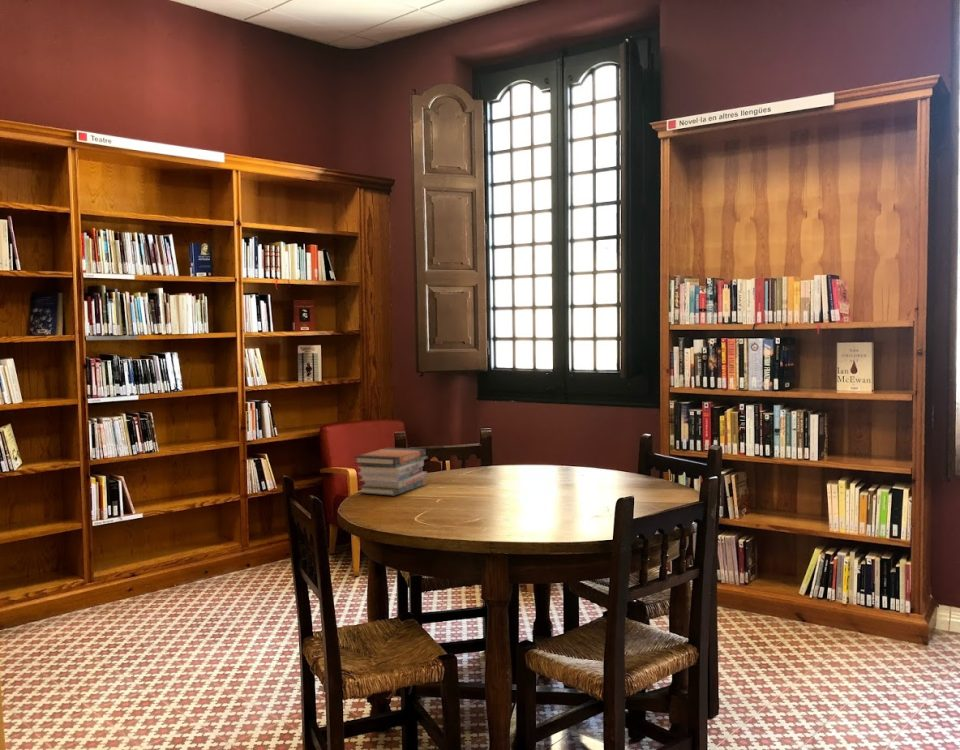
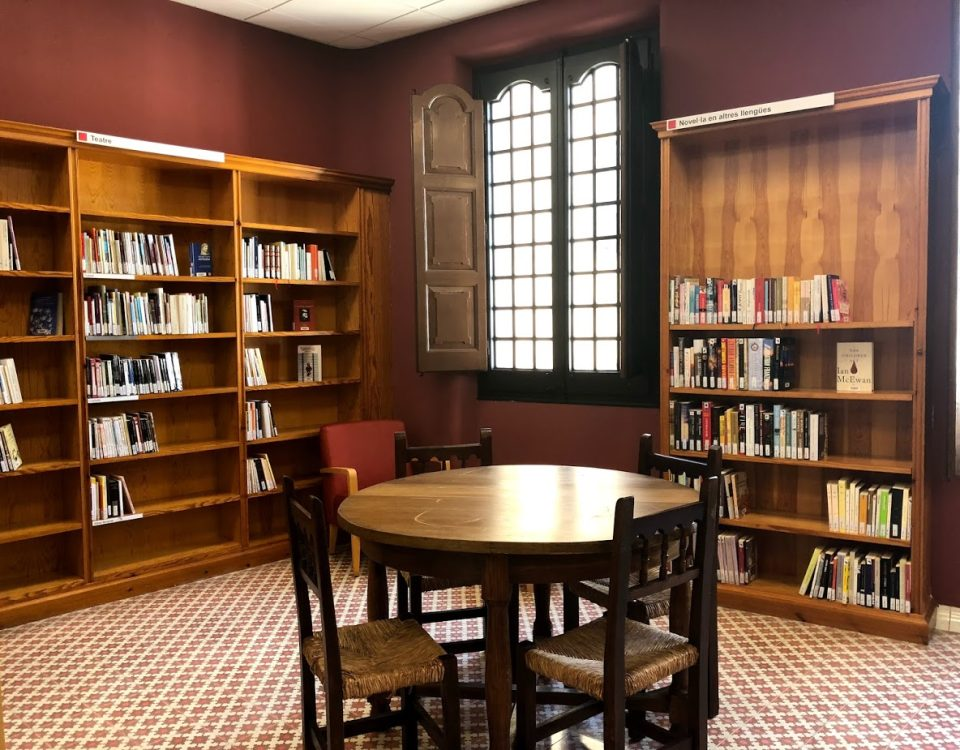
- book stack [353,447,429,497]
